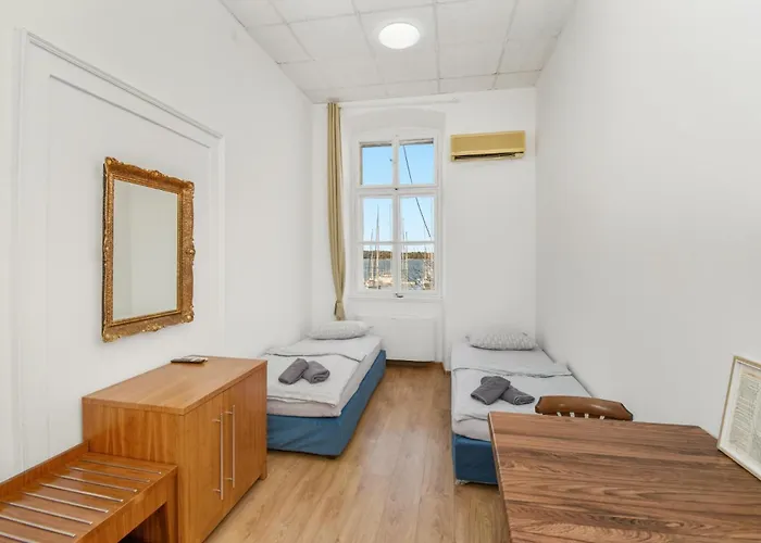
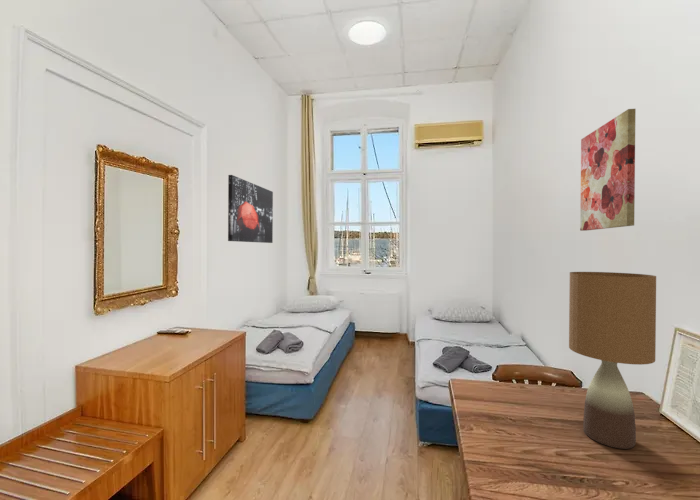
+ wall art [579,108,637,232]
+ table lamp [568,271,657,450]
+ wall art [227,174,274,244]
